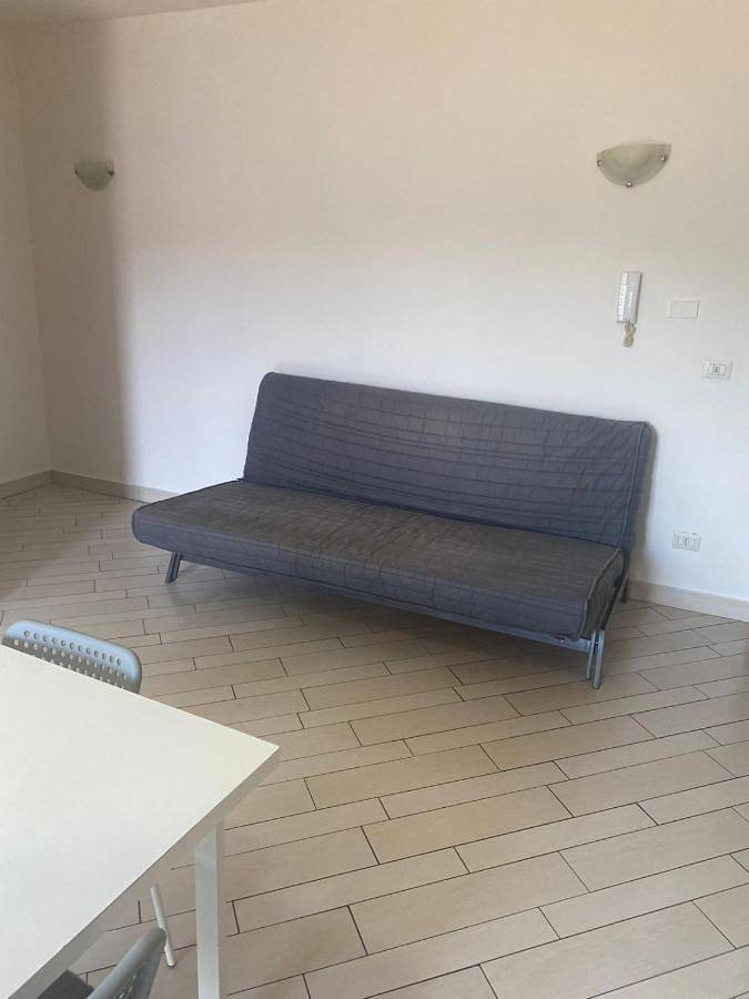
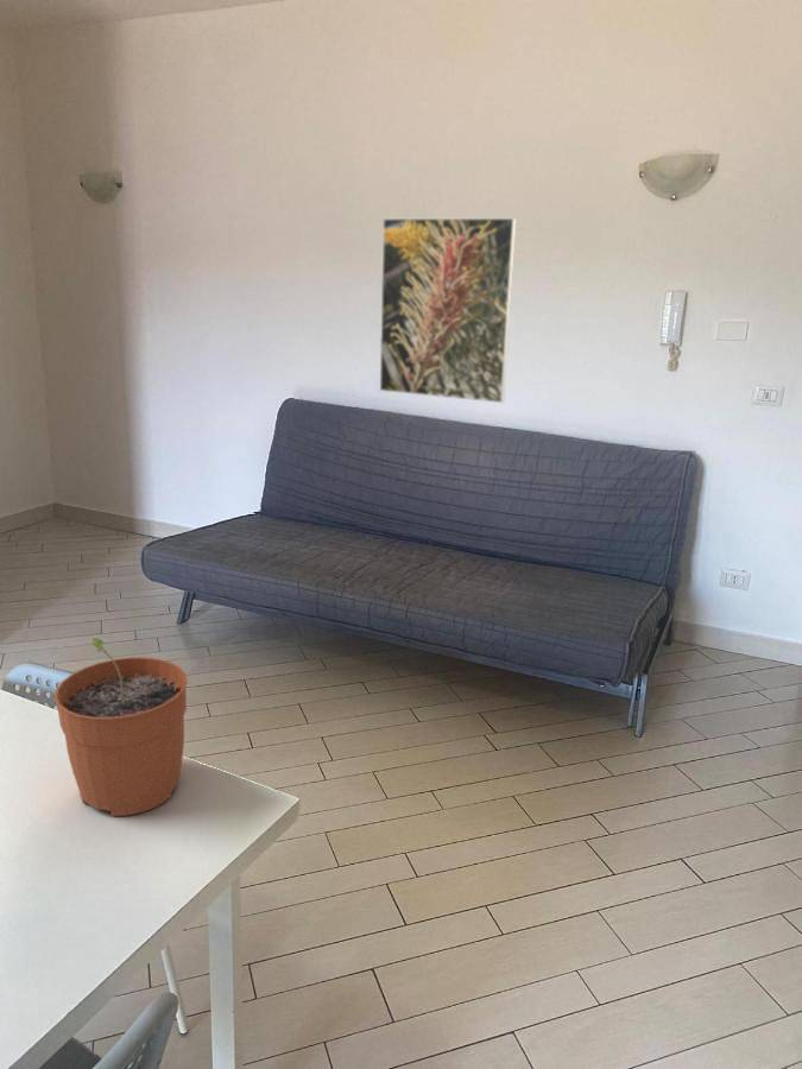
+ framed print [379,217,517,404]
+ plant pot [53,637,189,817]
